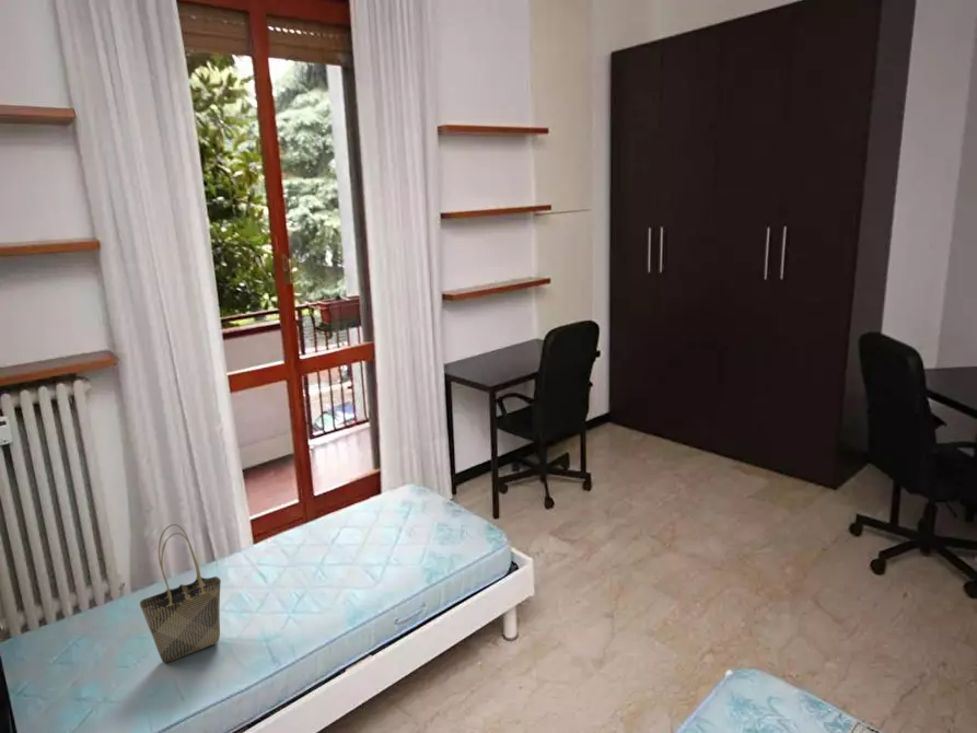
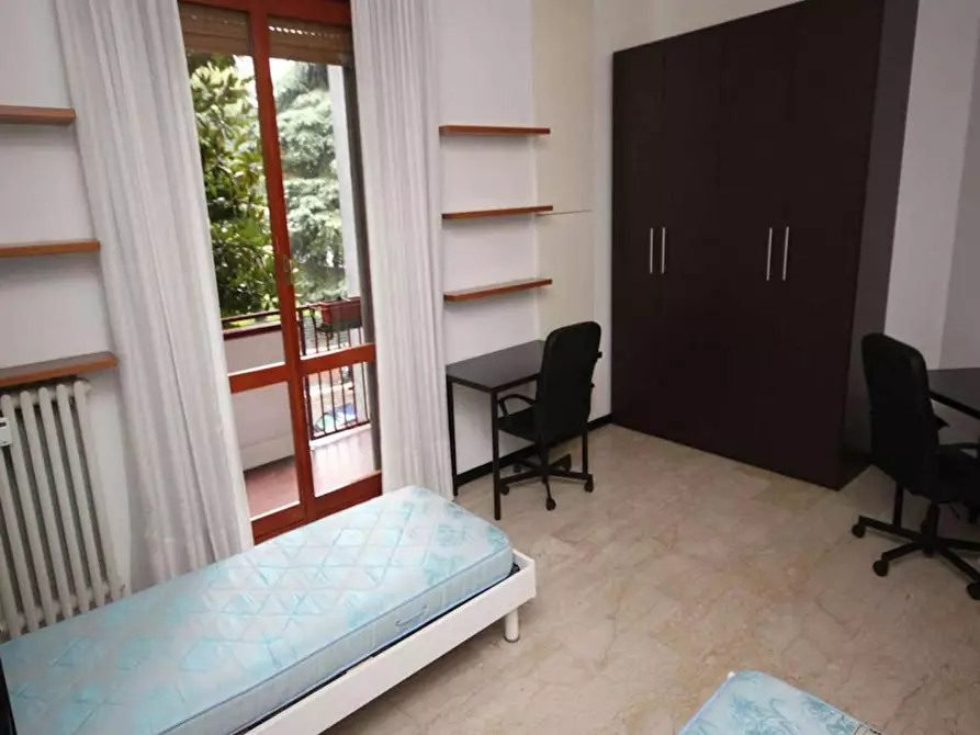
- tote bag [139,523,222,664]
